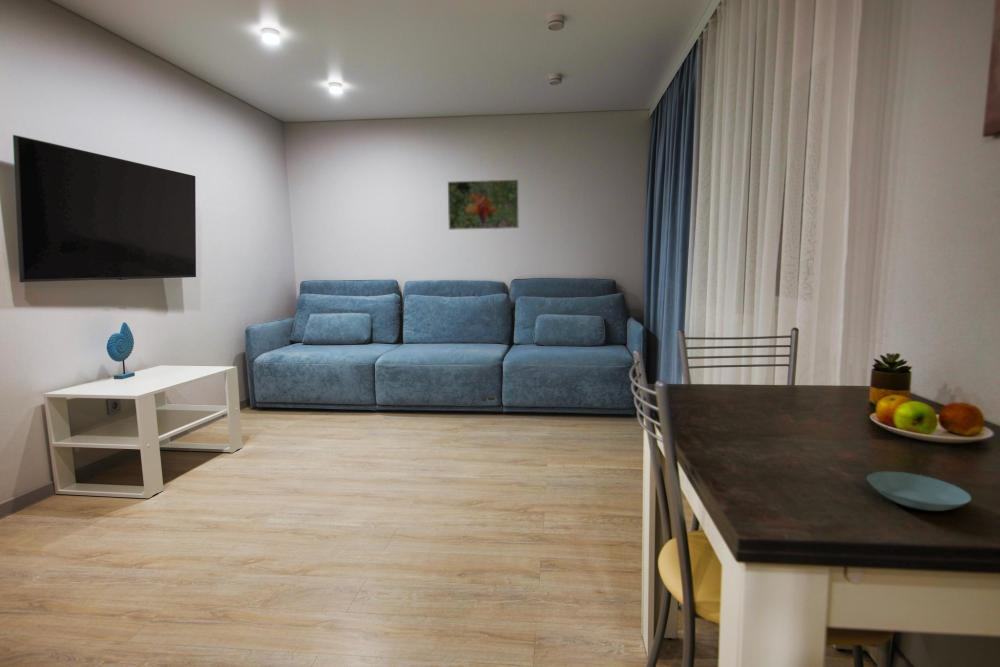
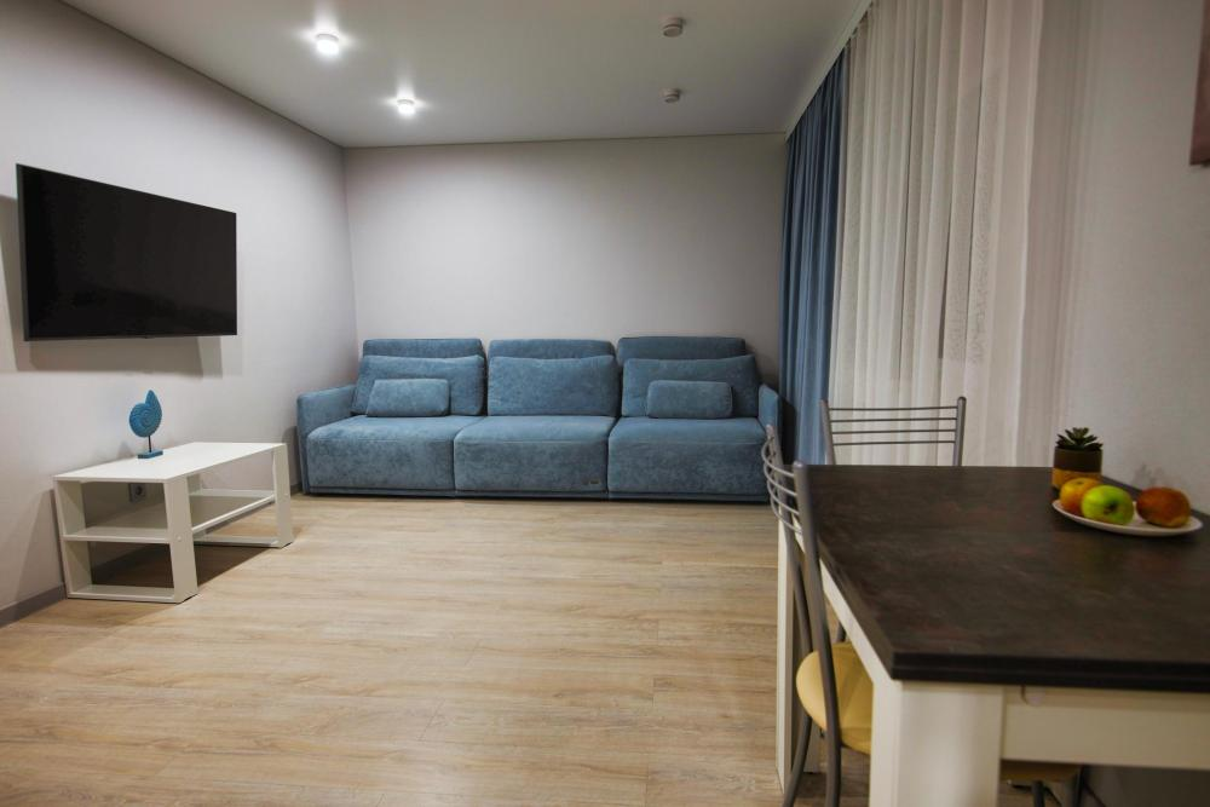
- saucer [866,471,972,512]
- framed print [447,179,520,231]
